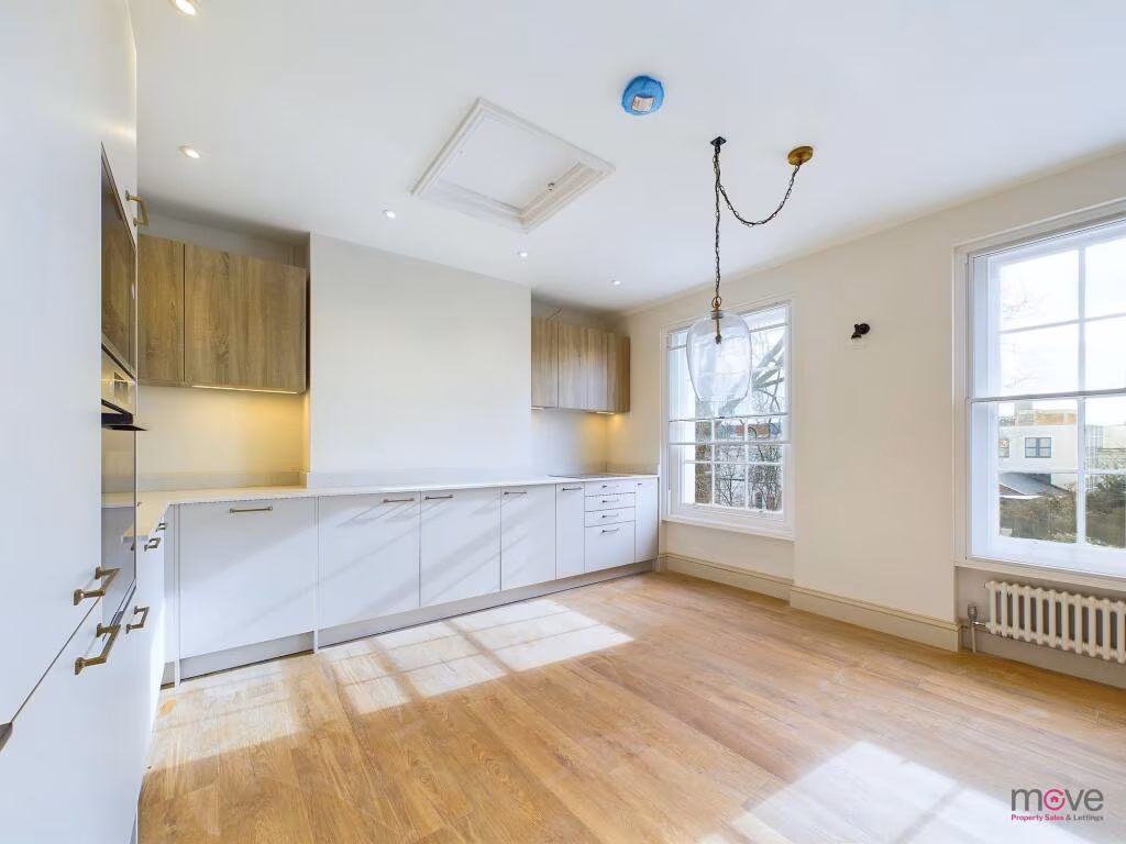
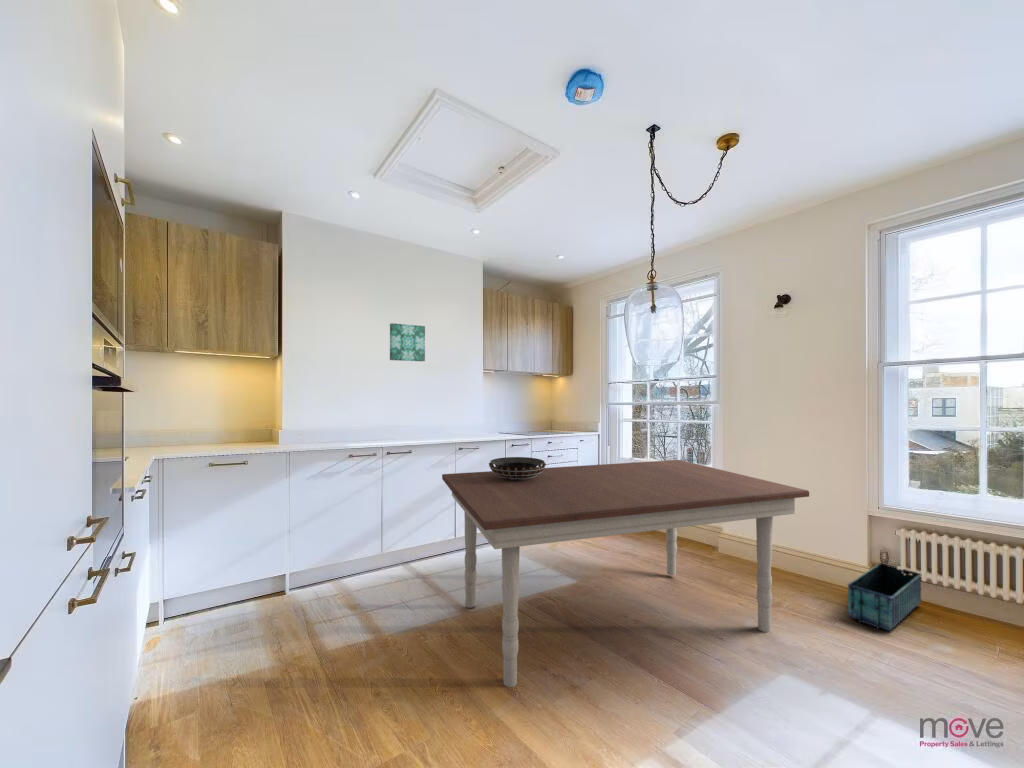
+ wall art [389,322,426,362]
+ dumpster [846,562,923,632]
+ dining table [441,459,810,688]
+ decorative bowl [488,456,547,480]
